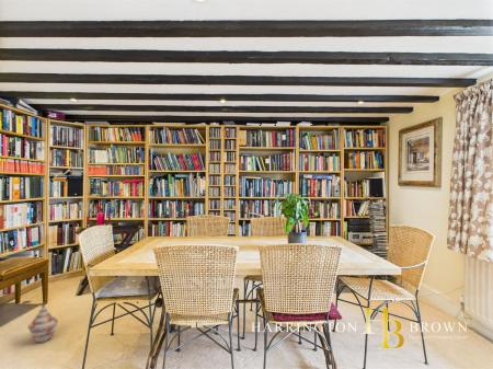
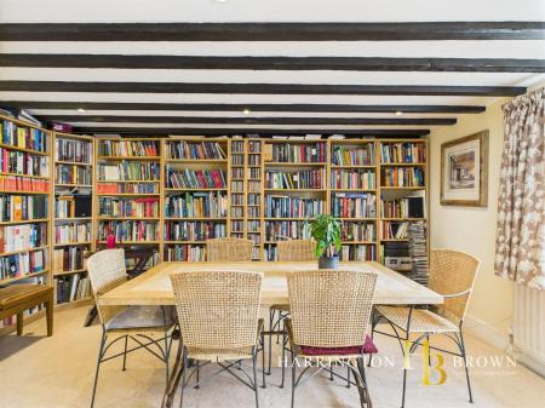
- woven basket [26,302,59,344]
